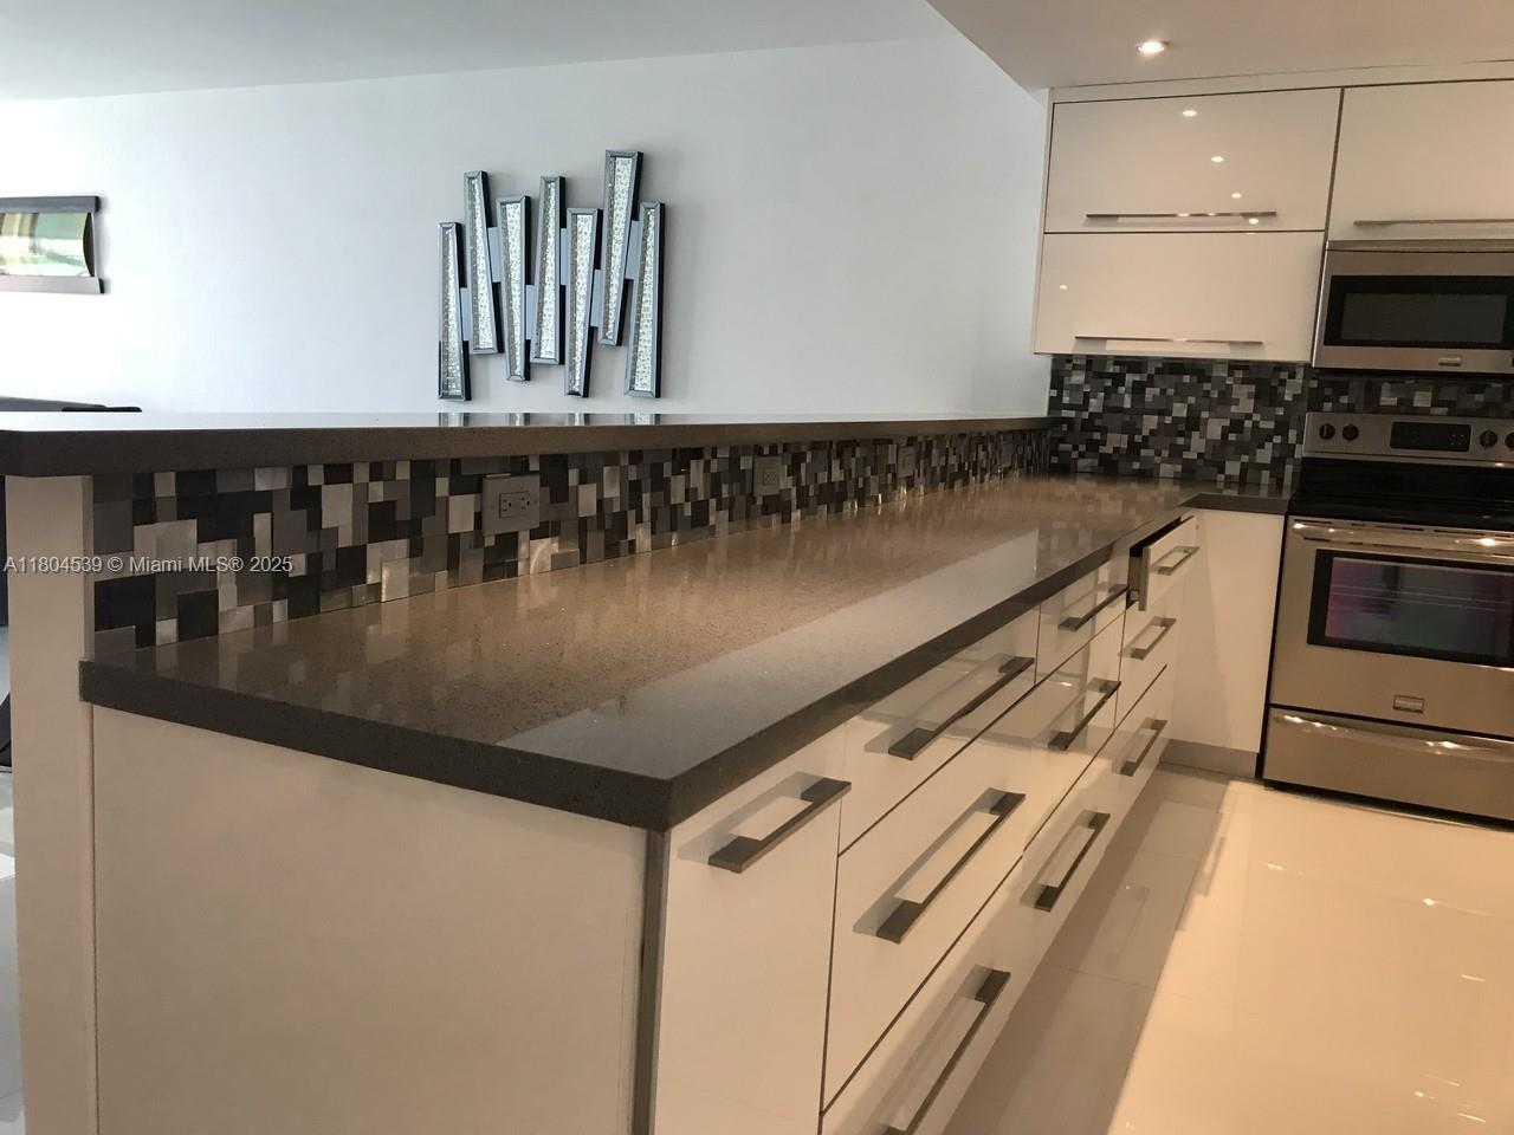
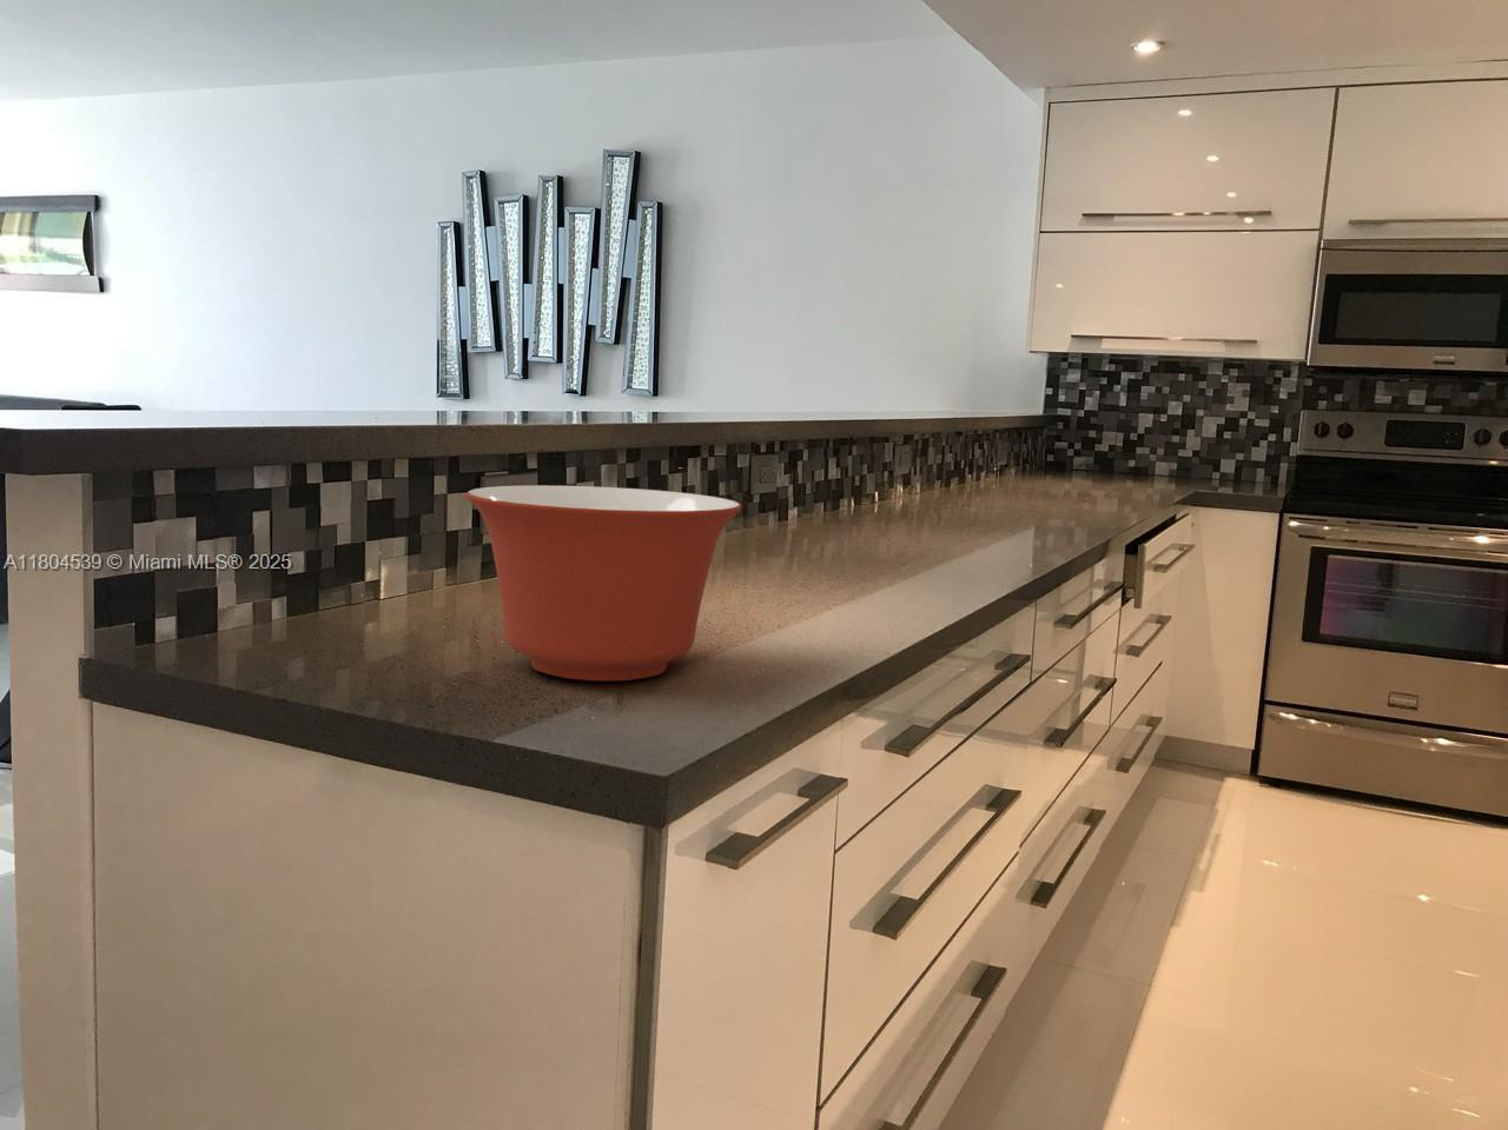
+ mixing bowl [465,485,742,683]
